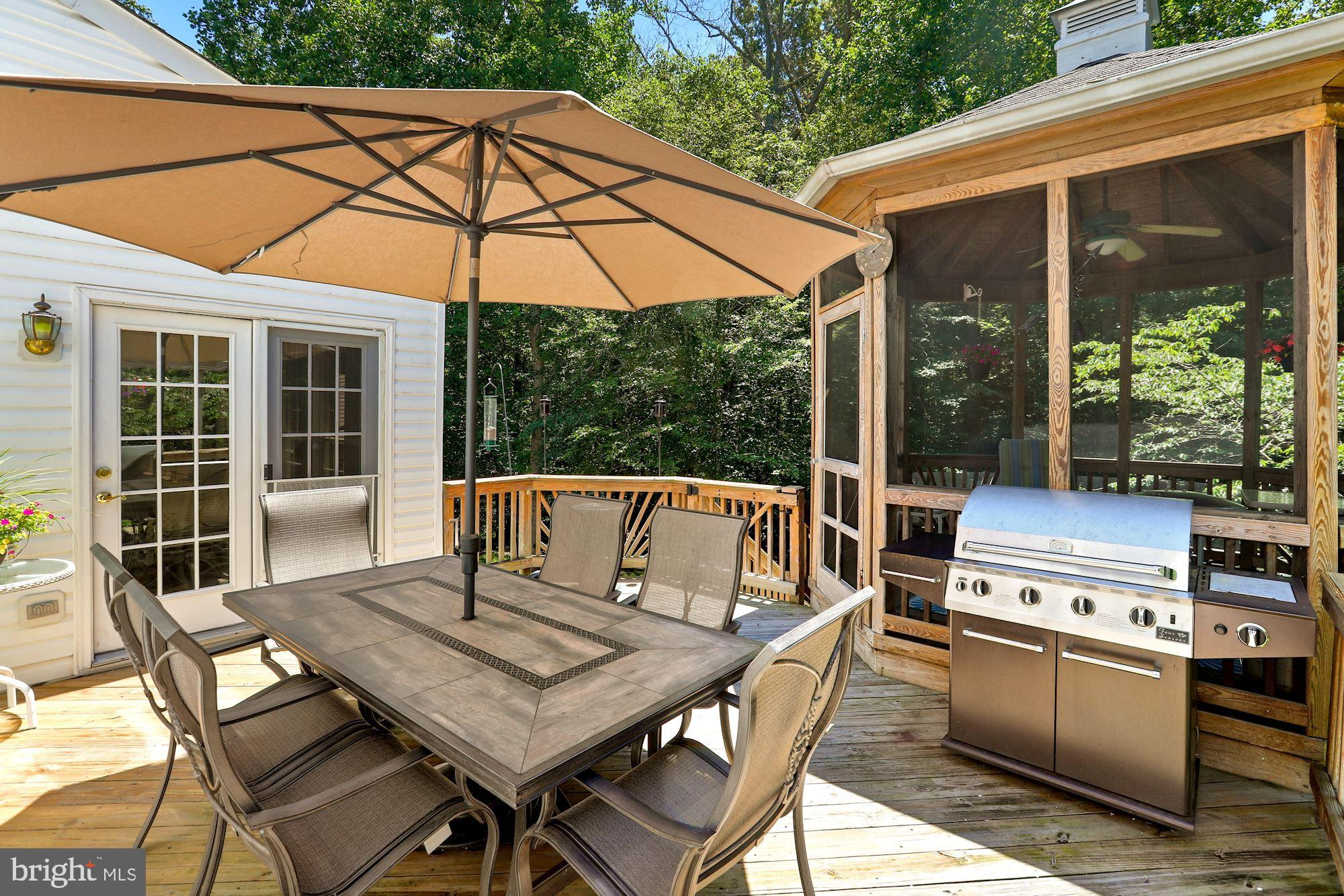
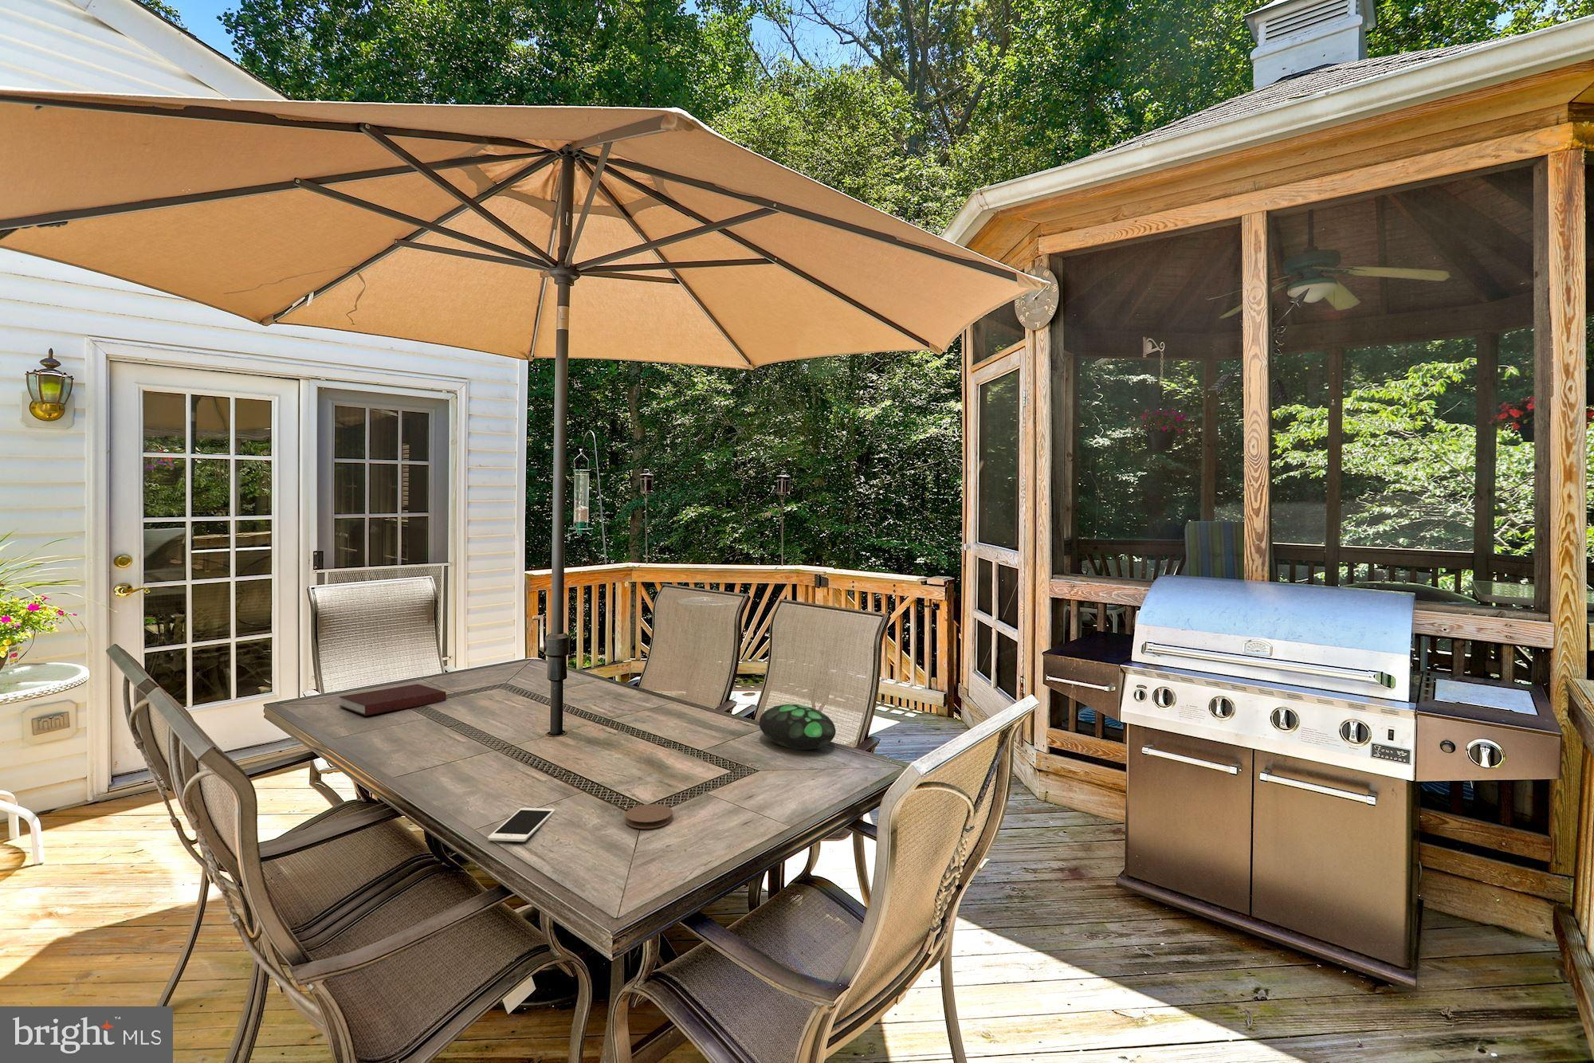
+ coaster [625,803,674,829]
+ decorative egg [759,704,837,751]
+ cell phone [487,807,556,842]
+ notebook [338,683,447,717]
